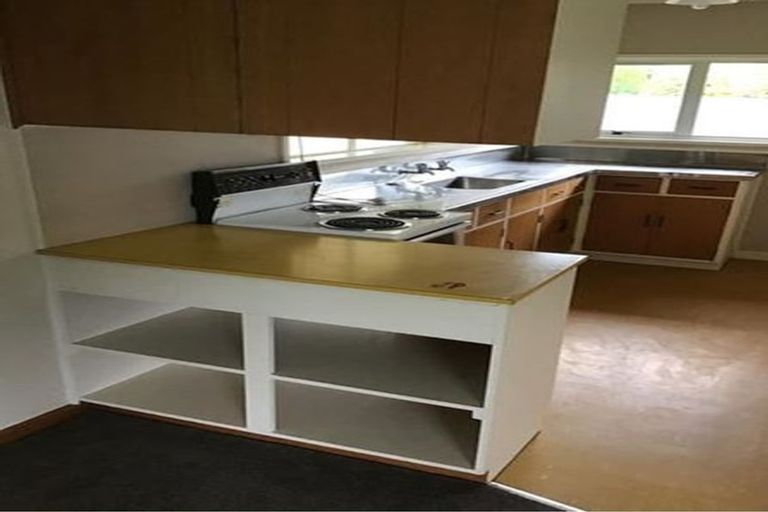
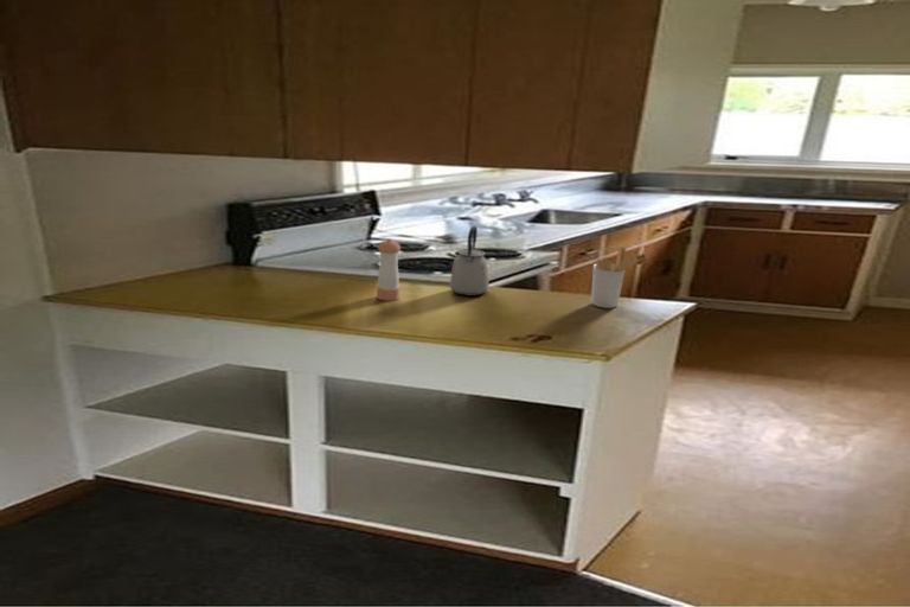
+ pepper shaker [376,237,402,302]
+ kettle [449,225,489,298]
+ utensil holder [590,247,643,309]
